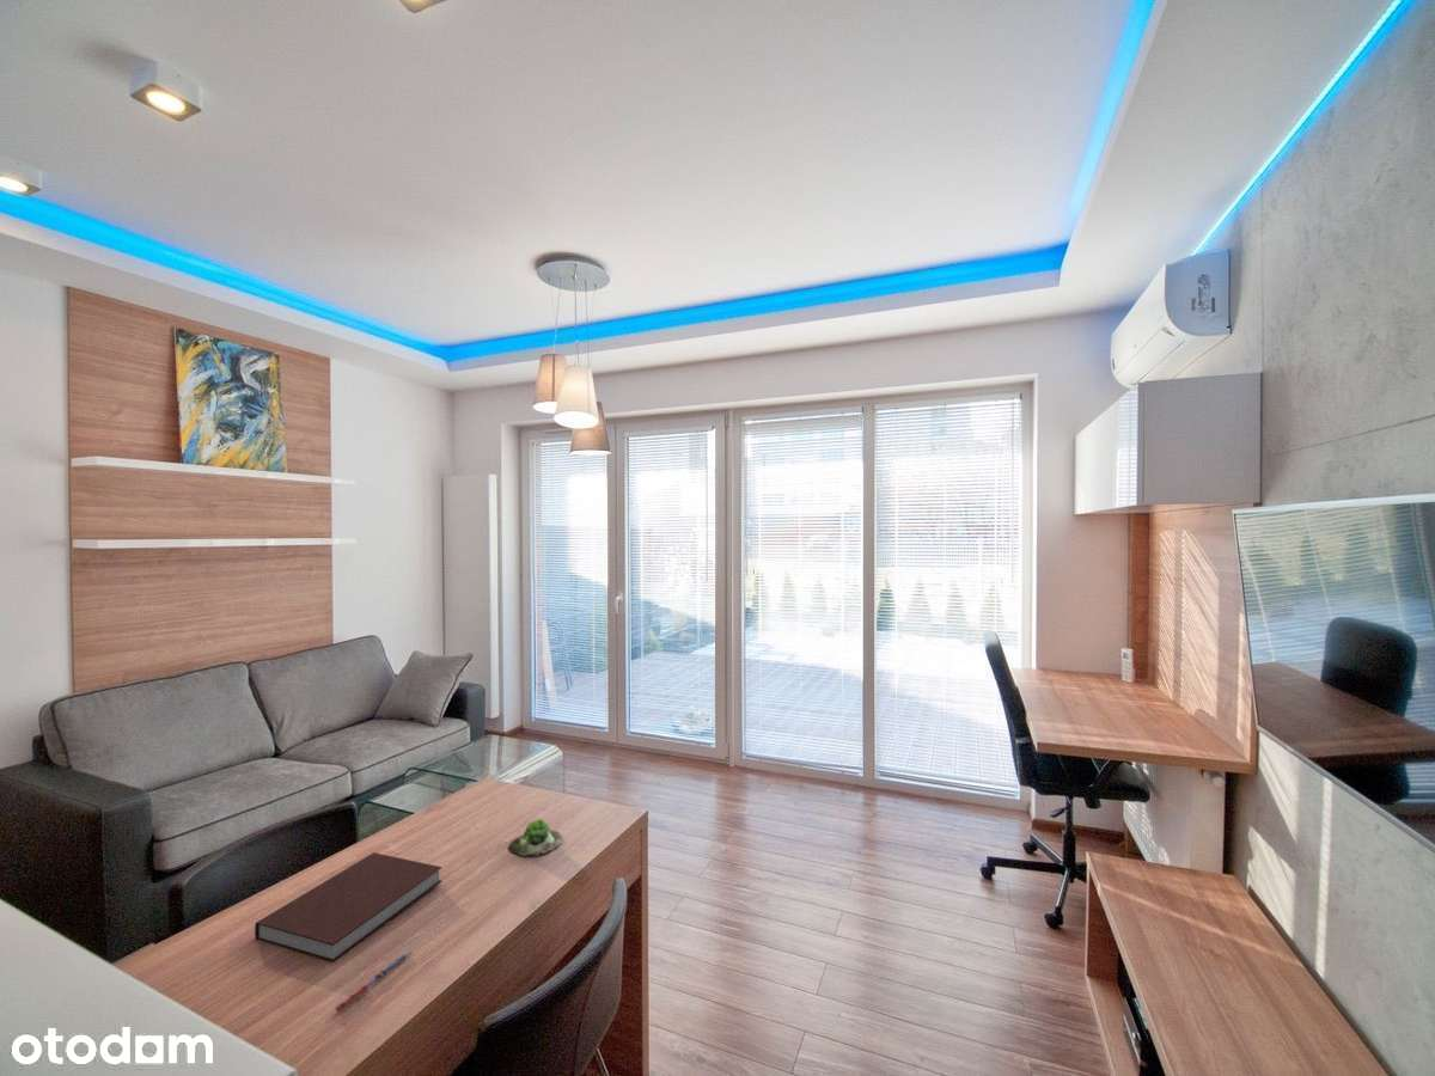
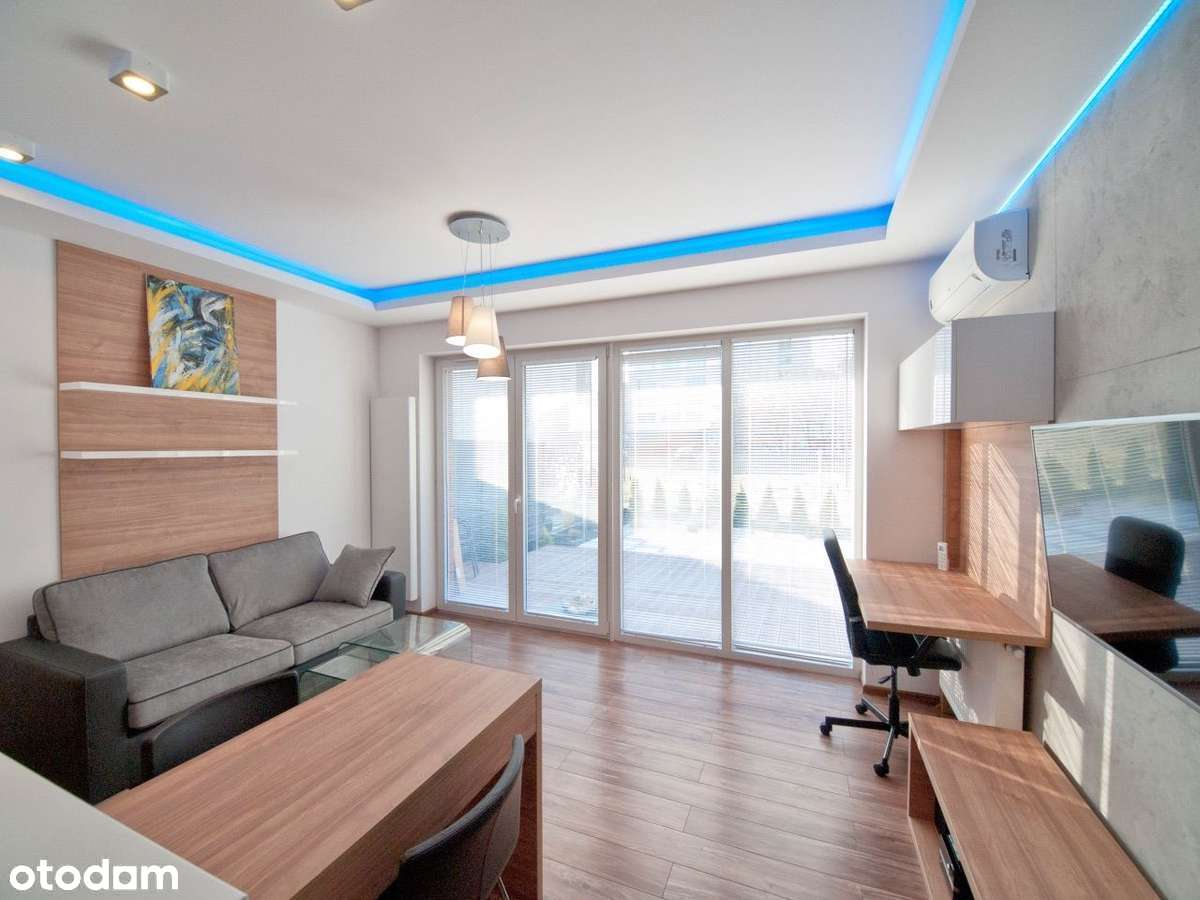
- pen [334,949,414,1013]
- notebook [254,851,444,964]
- succulent plant [507,818,563,857]
